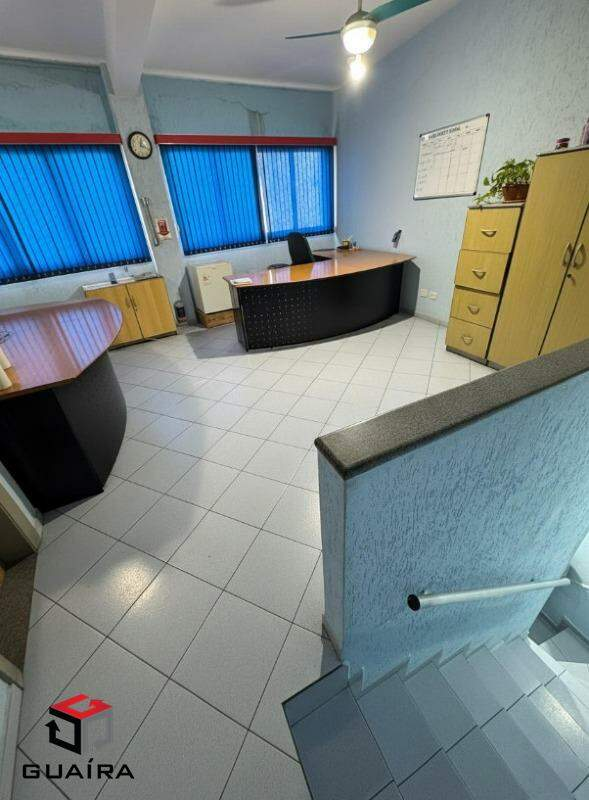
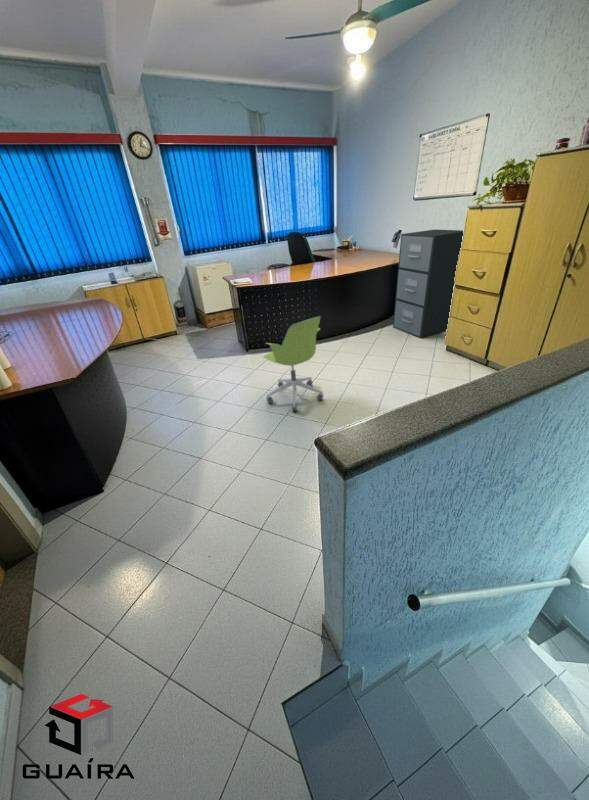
+ filing cabinet [392,229,463,339]
+ office chair [262,315,324,413]
